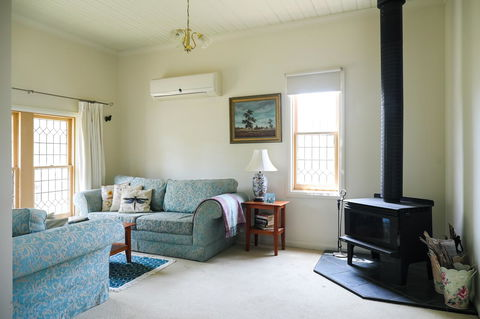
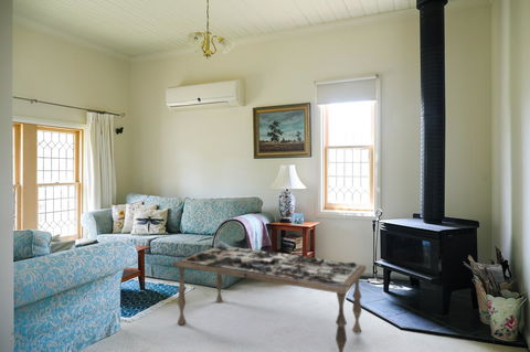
+ coffee table [172,239,367,352]
